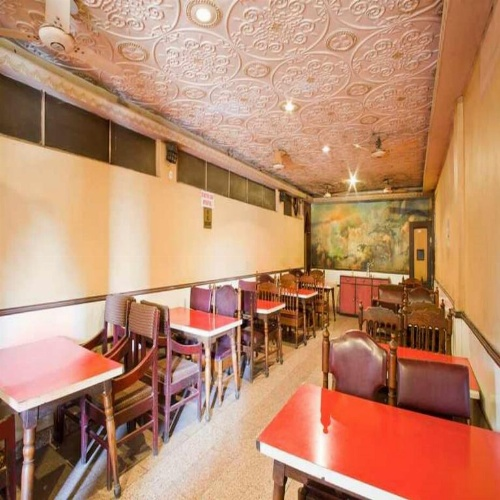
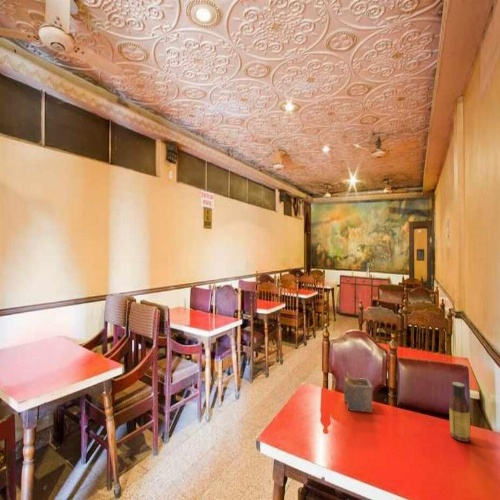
+ sauce bottle [448,381,471,443]
+ napkin holder [343,372,373,413]
